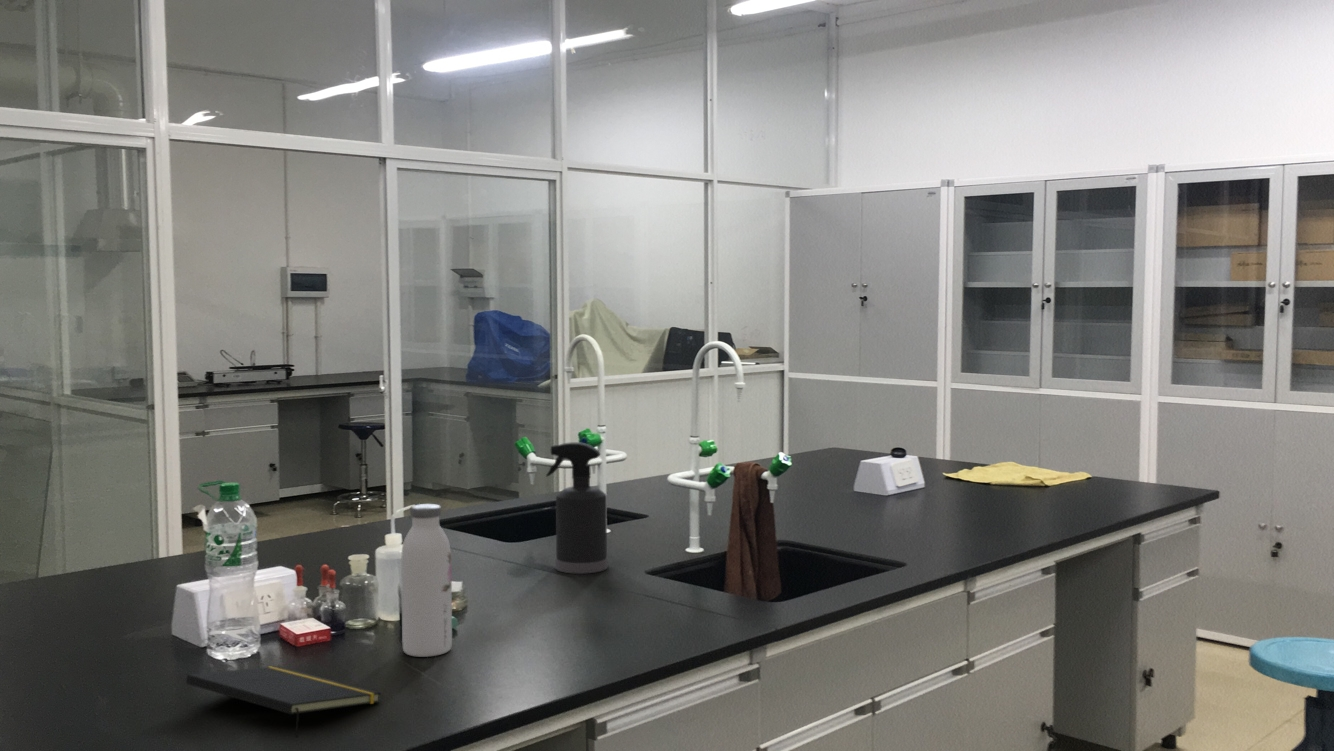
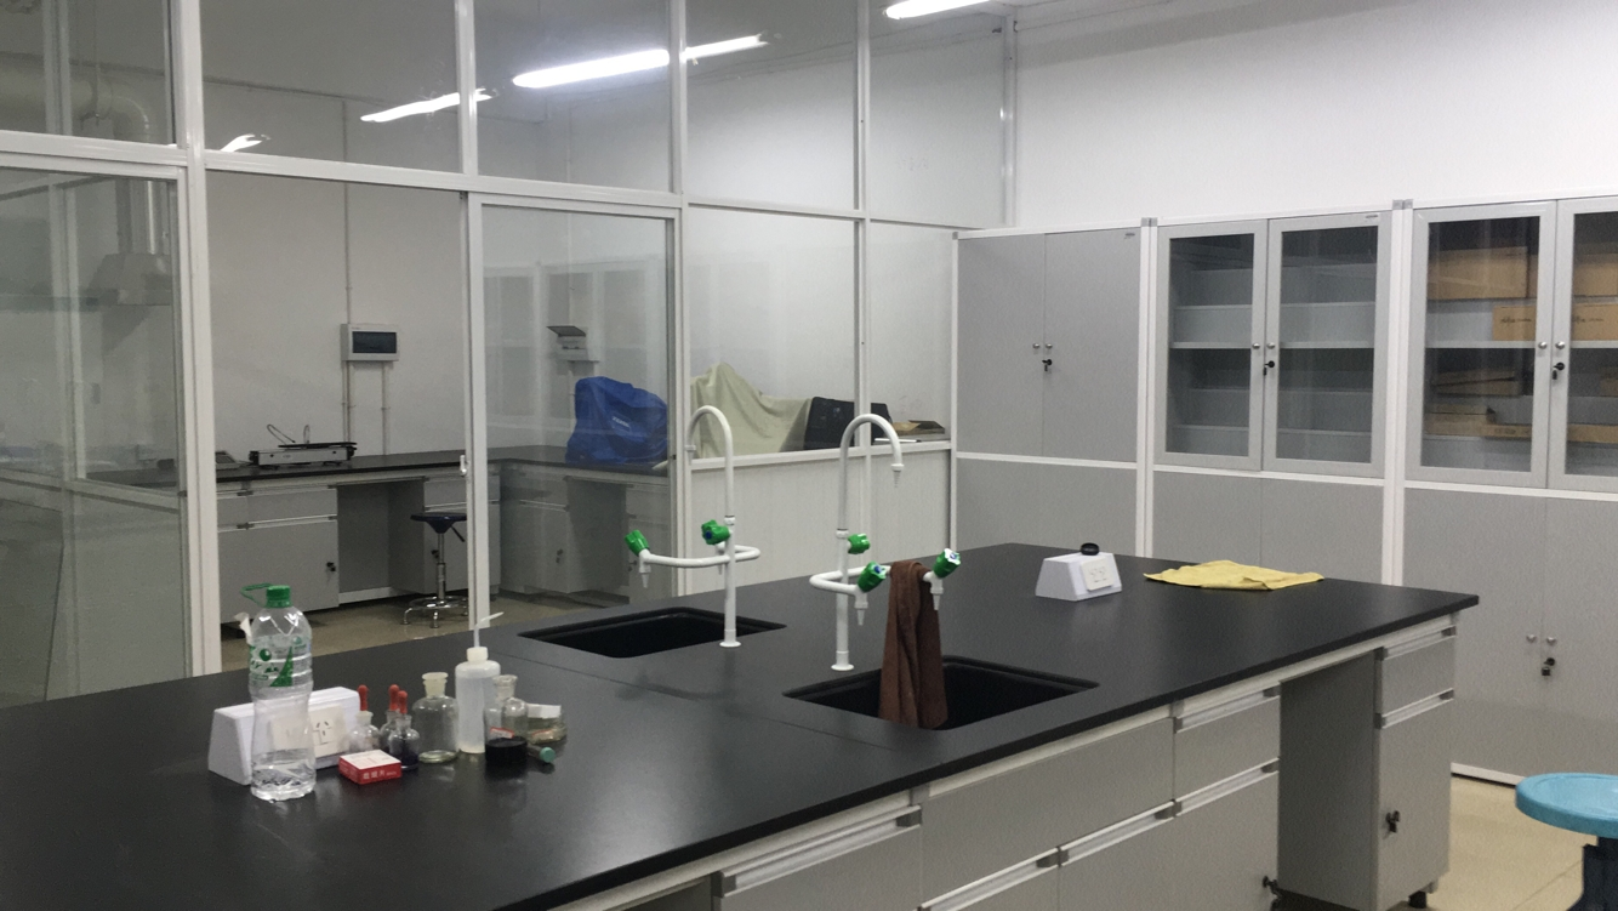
- notepad [185,665,382,739]
- water bottle [400,503,453,658]
- spray bottle [545,441,609,575]
